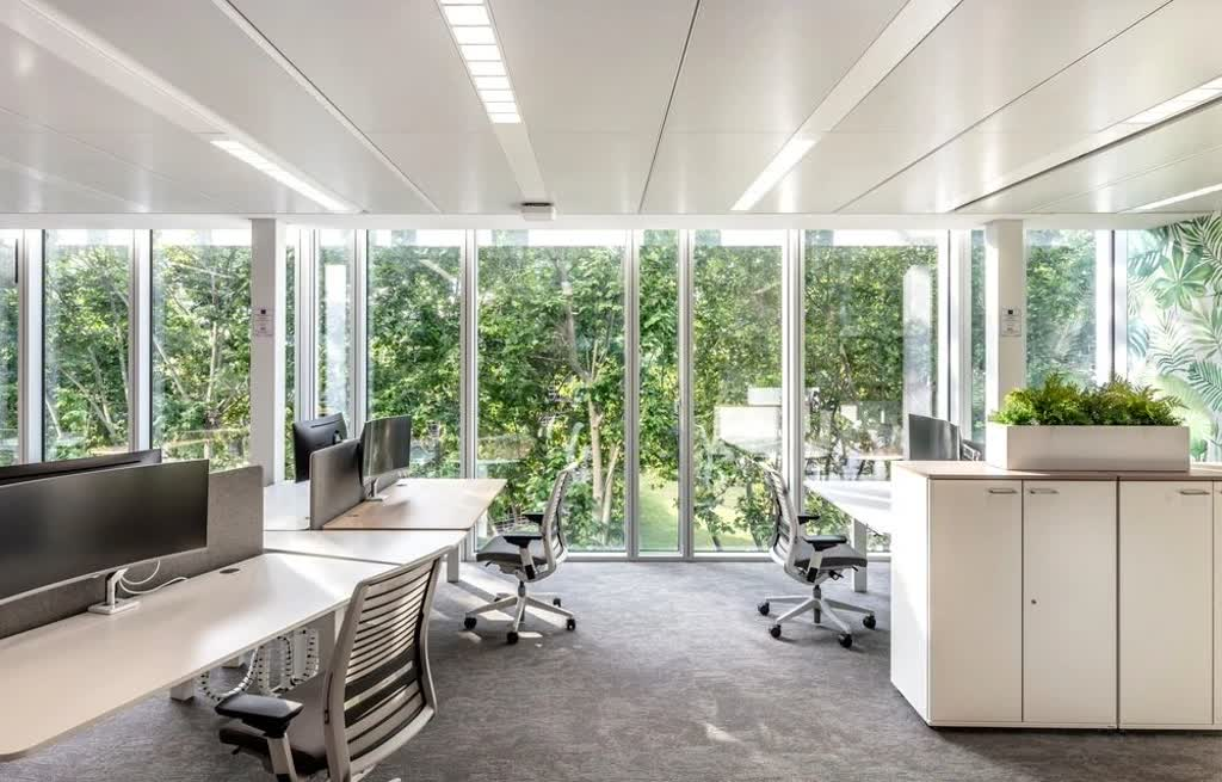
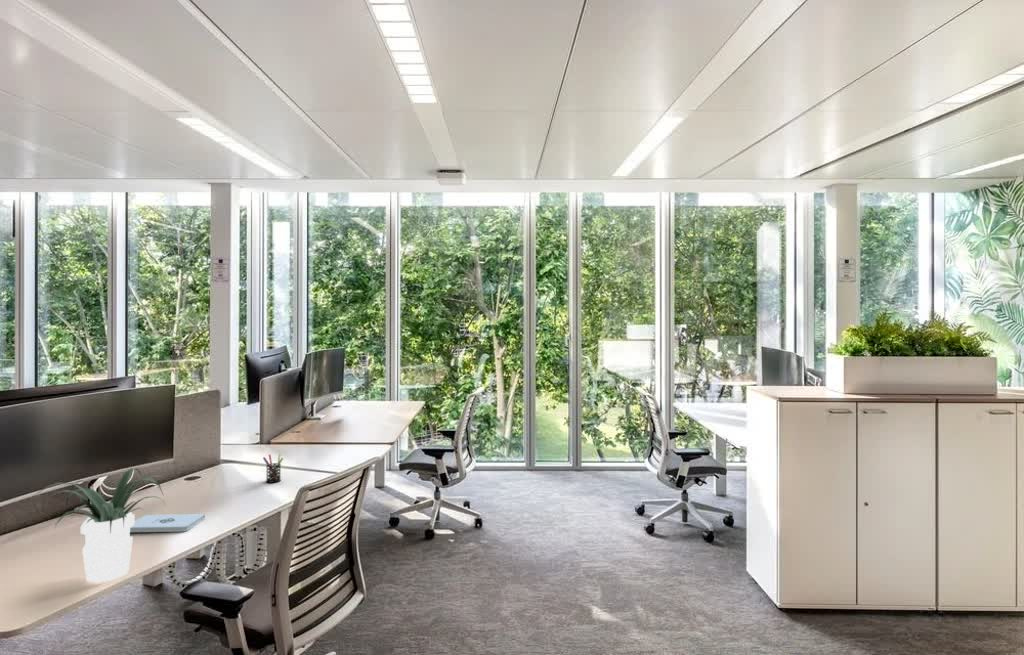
+ notepad [130,513,206,533]
+ potted plant [31,467,173,584]
+ pen holder [262,453,284,484]
